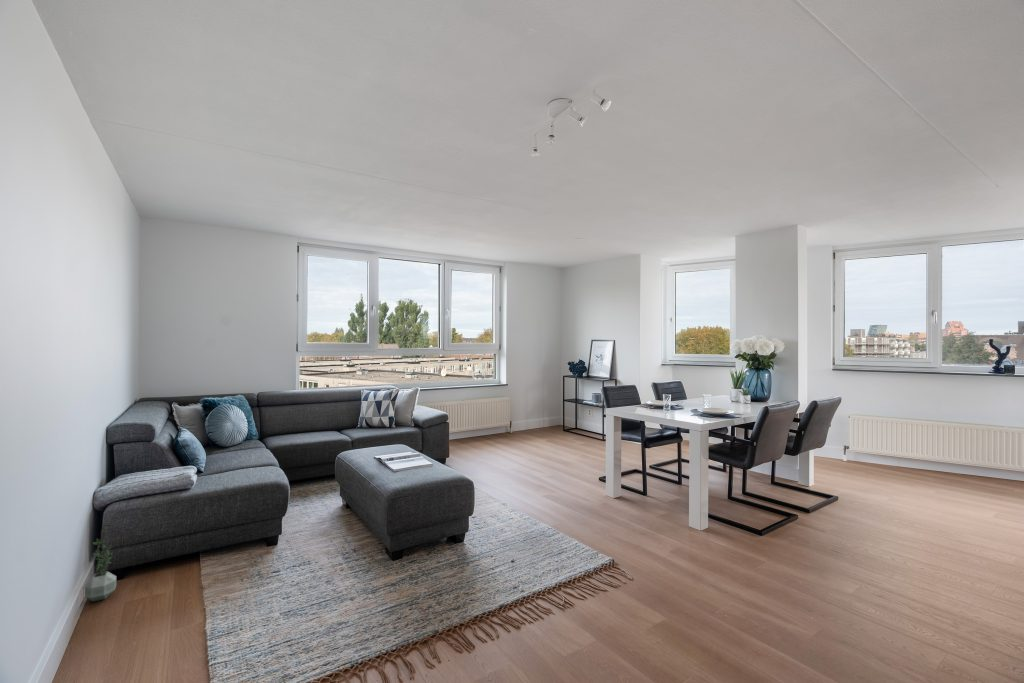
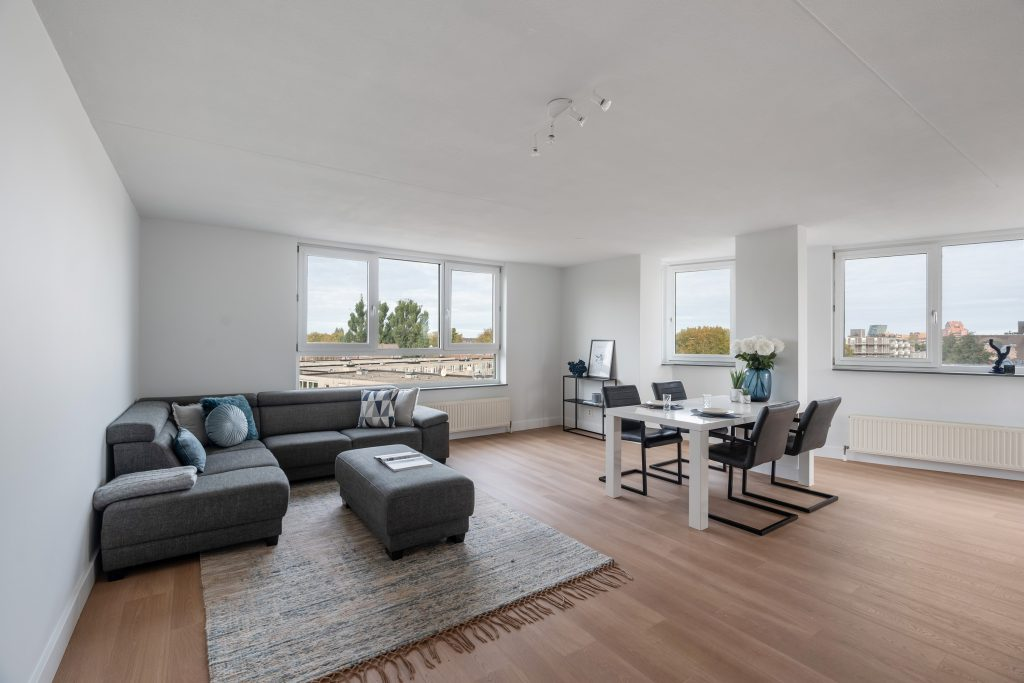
- potted plant [83,537,117,602]
